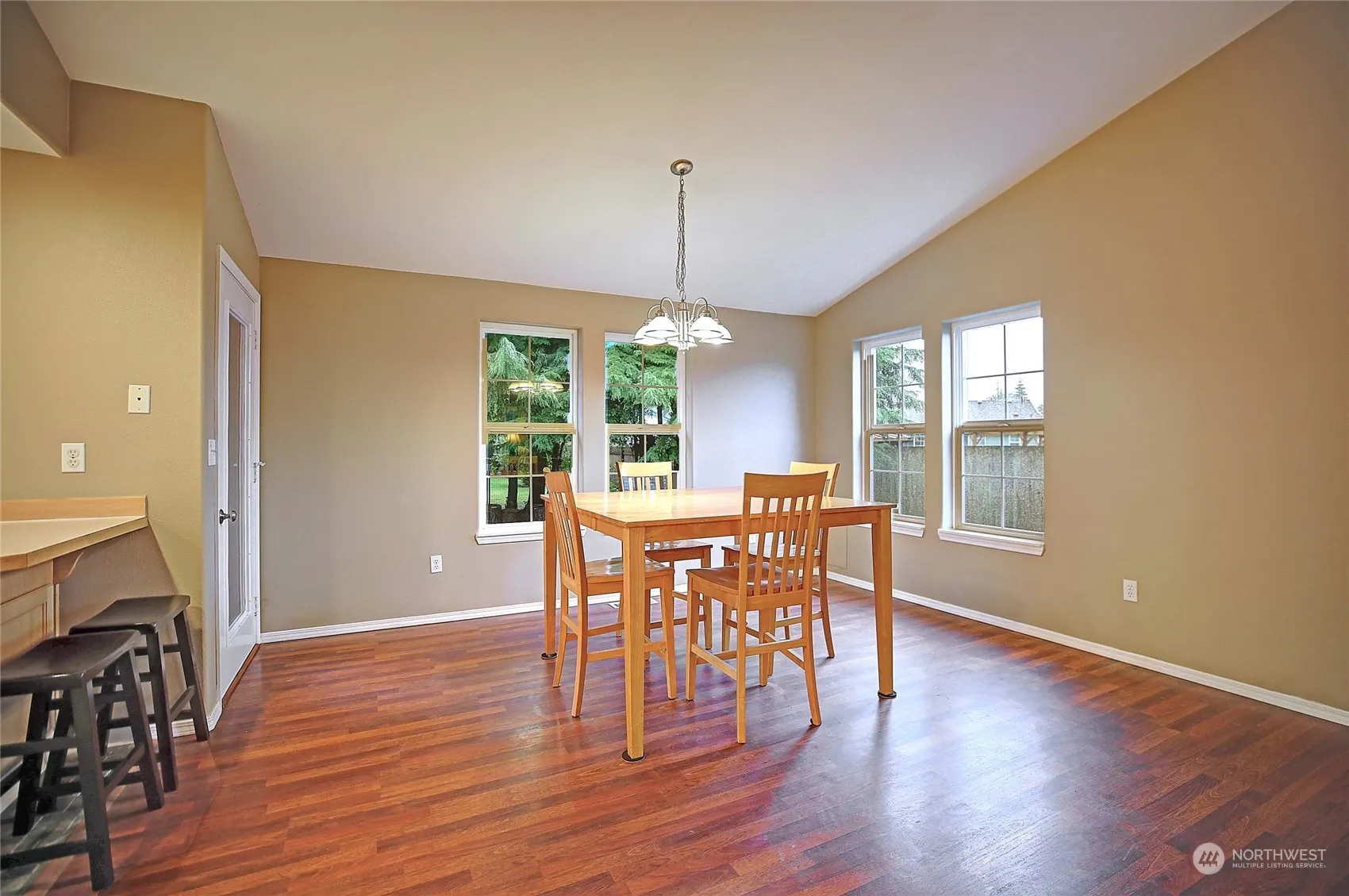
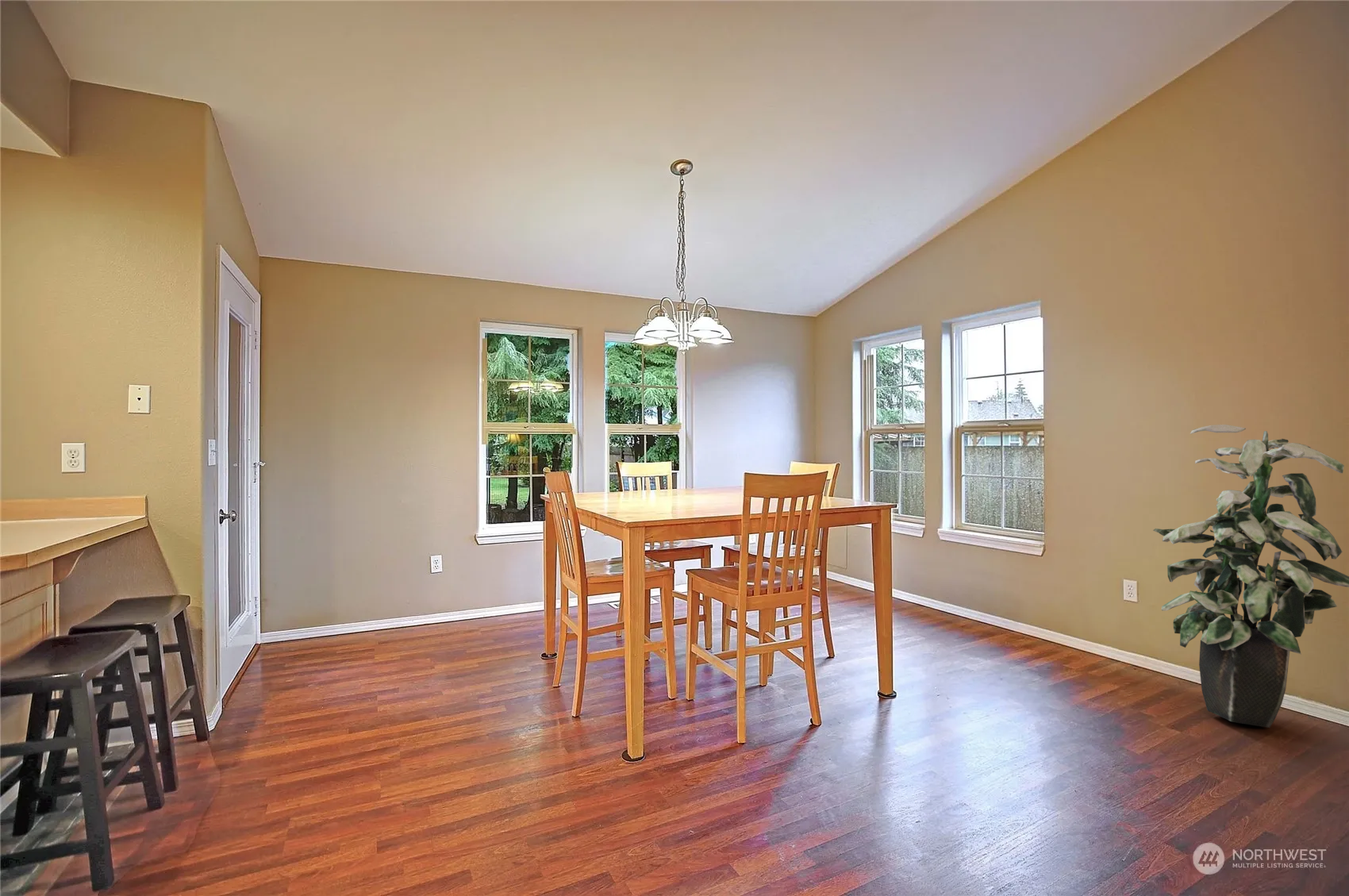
+ indoor plant [1152,424,1349,729]
